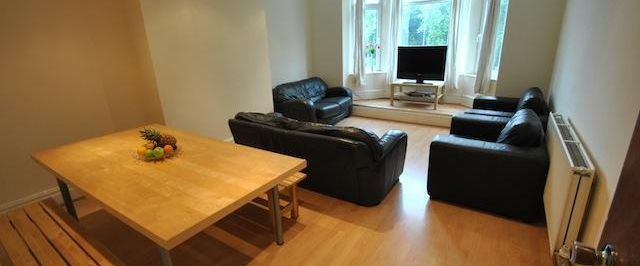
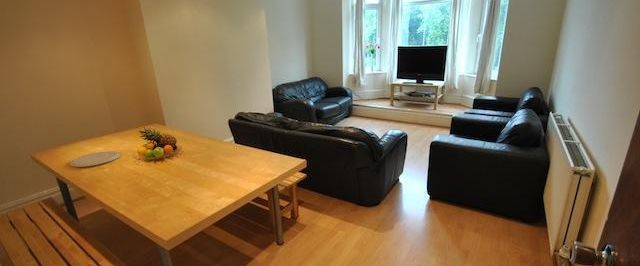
+ plate [69,150,122,168]
